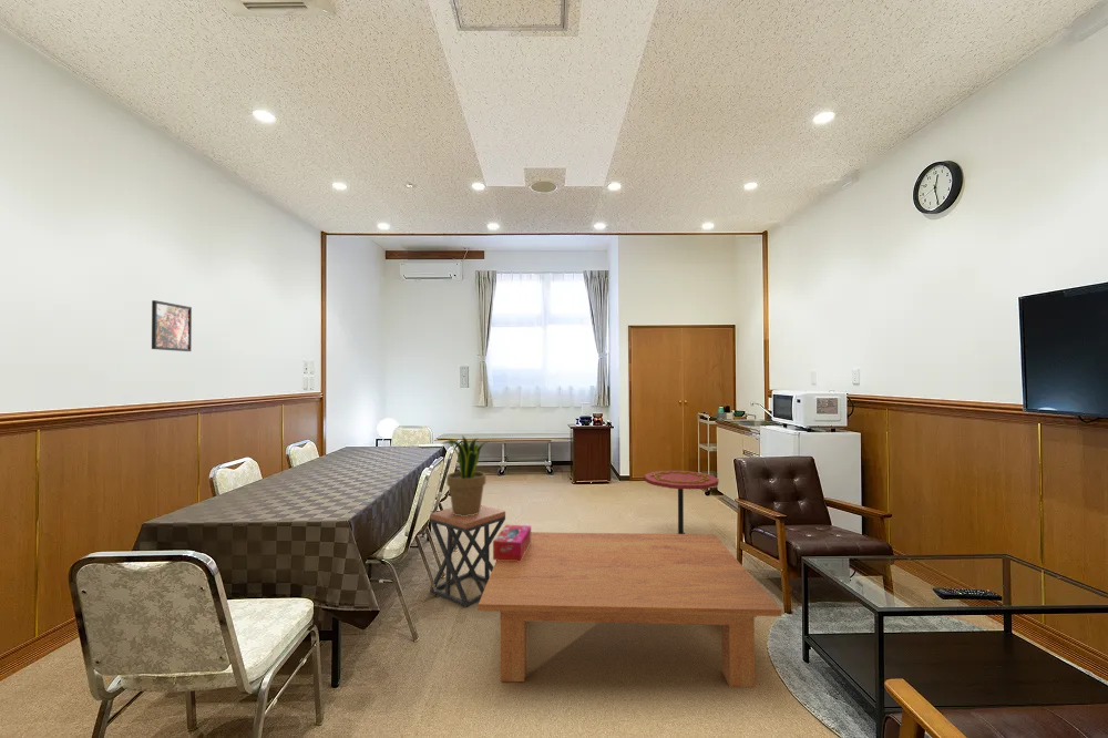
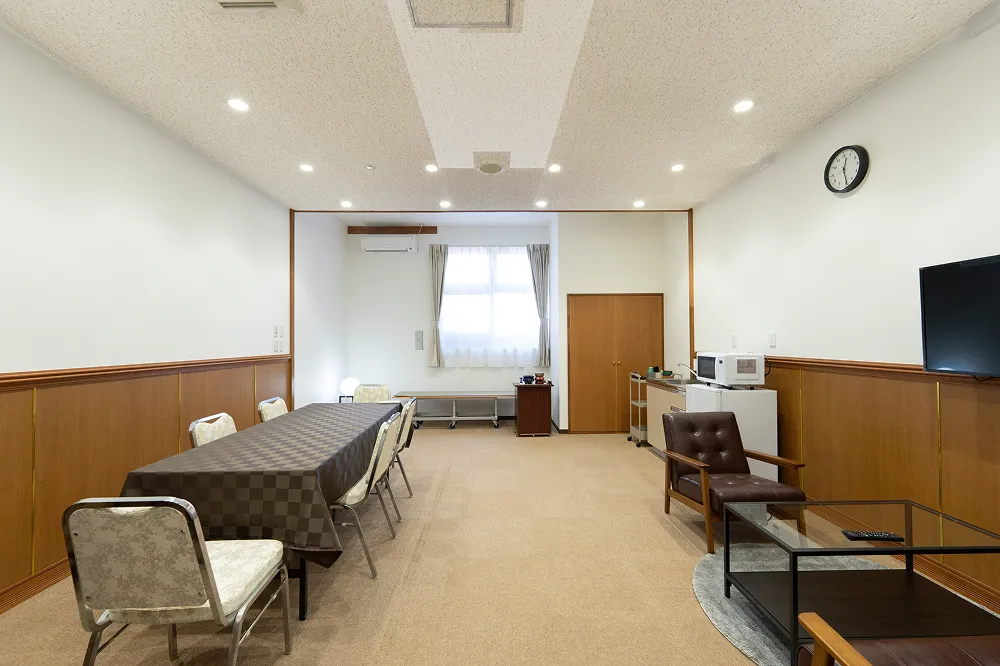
- tissue box [492,524,532,562]
- stool [429,504,506,608]
- coffee table [478,531,782,688]
- side table [643,470,720,534]
- potted plant [440,434,490,516]
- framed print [151,299,193,352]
